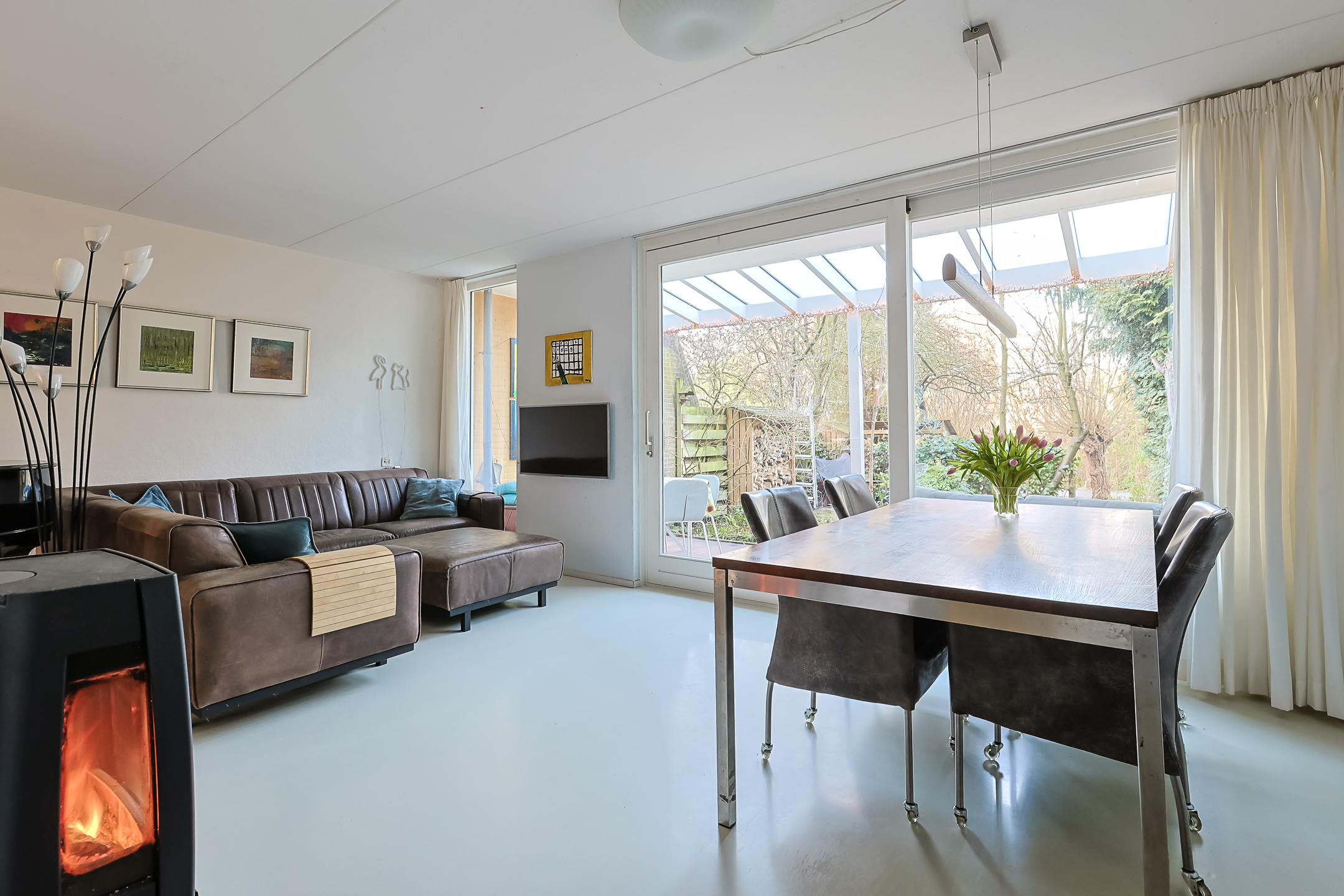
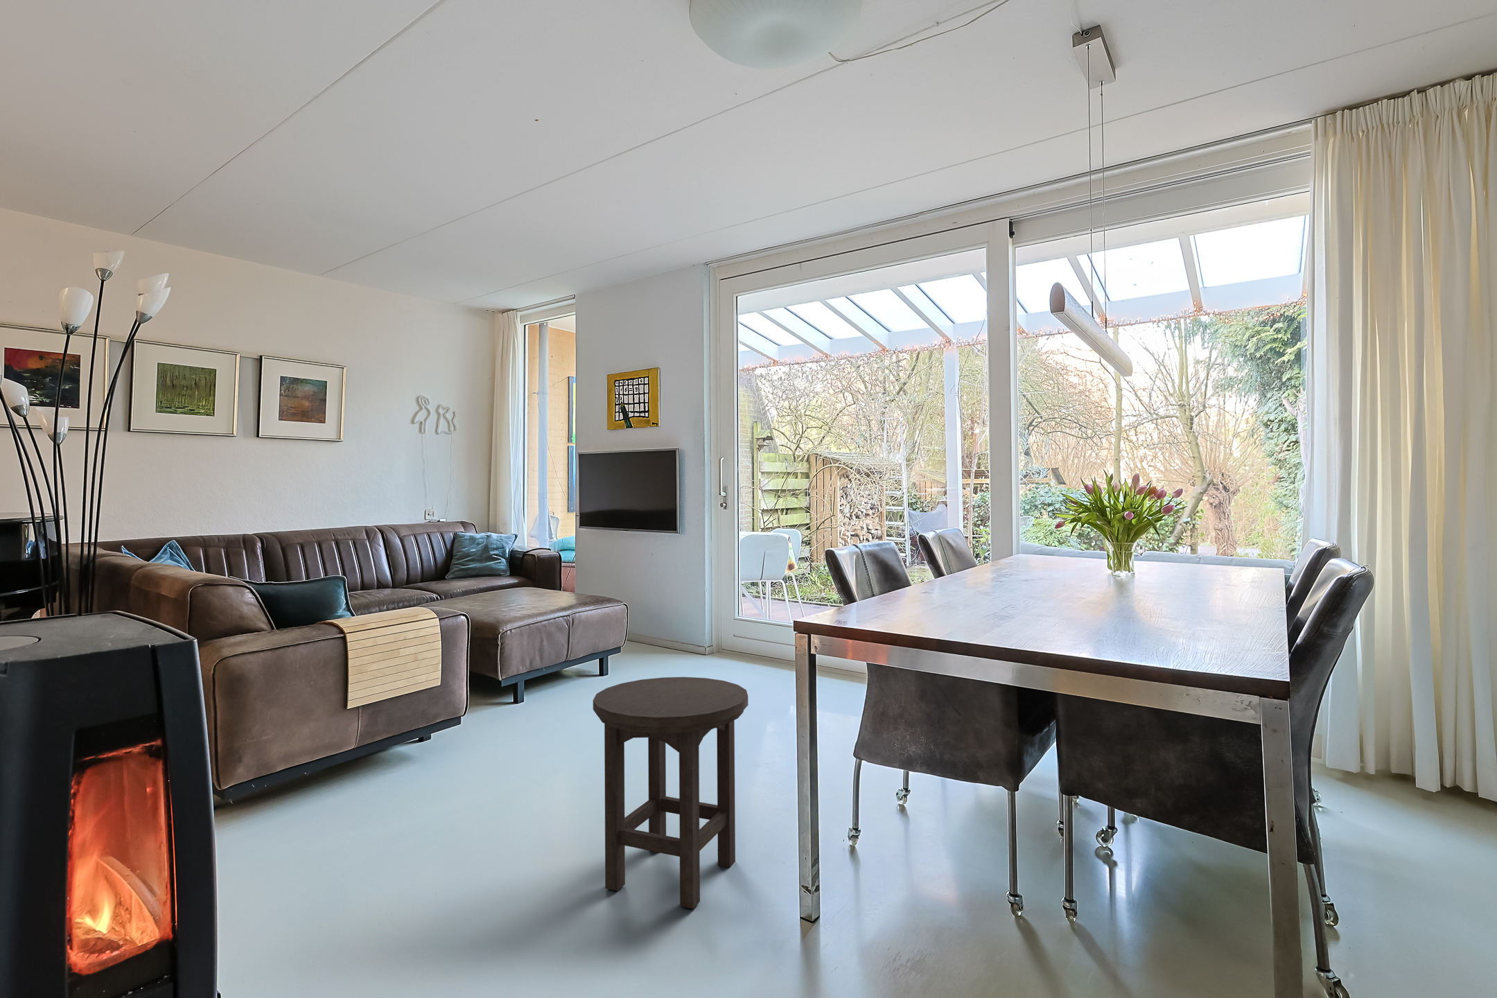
+ stool [593,676,749,909]
